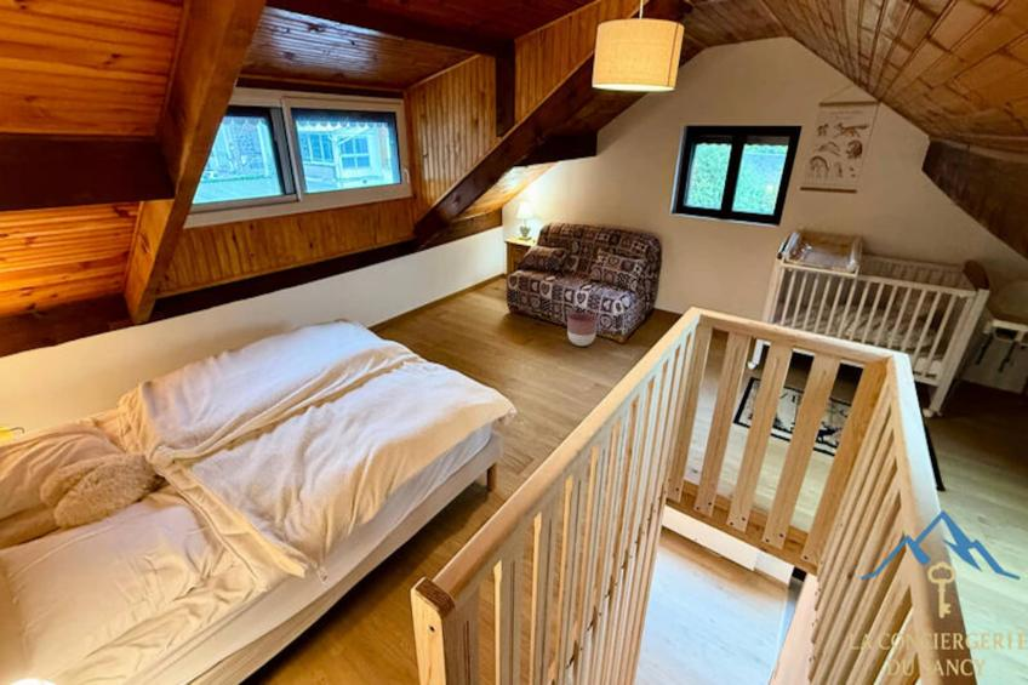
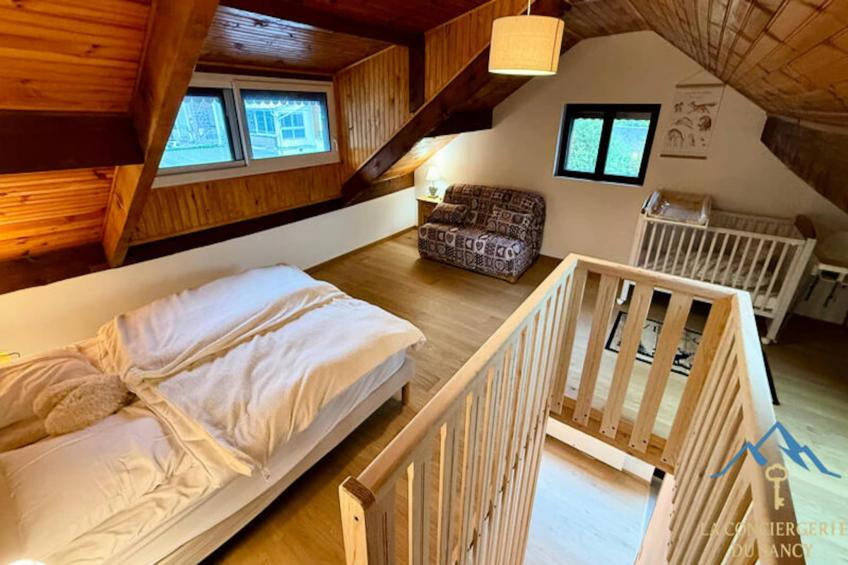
- planter [566,312,599,347]
